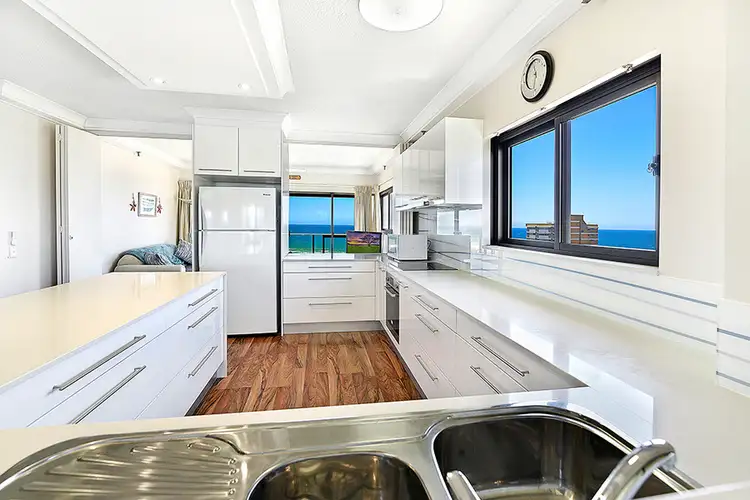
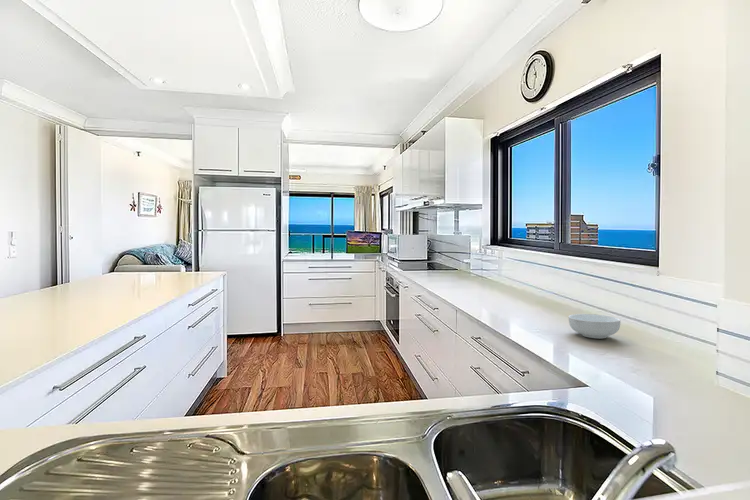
+ cereal bowl [568,313,621,340]
